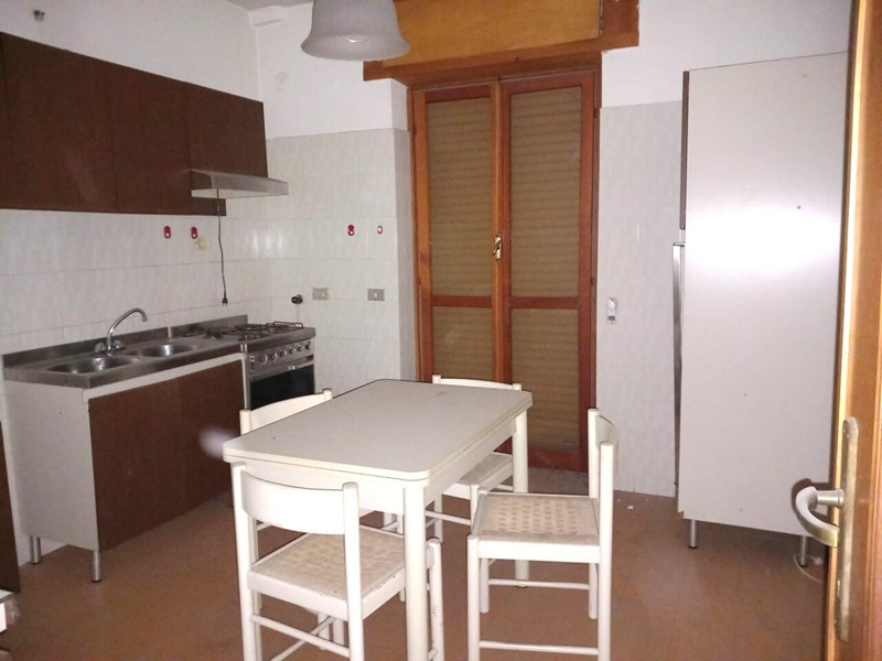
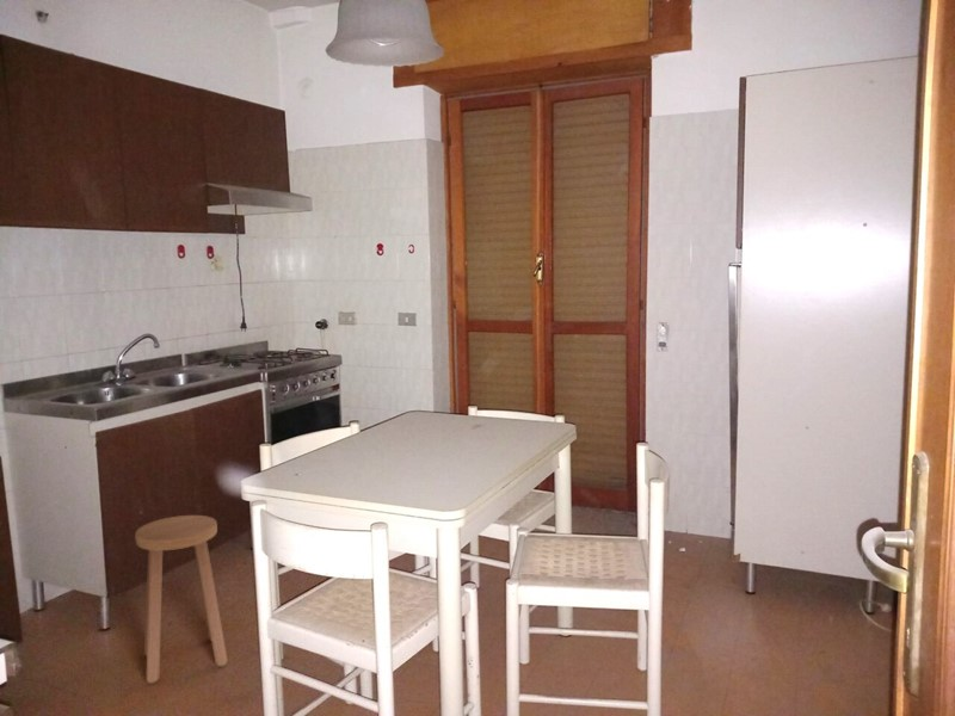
+ stool [134,514,228,684]
